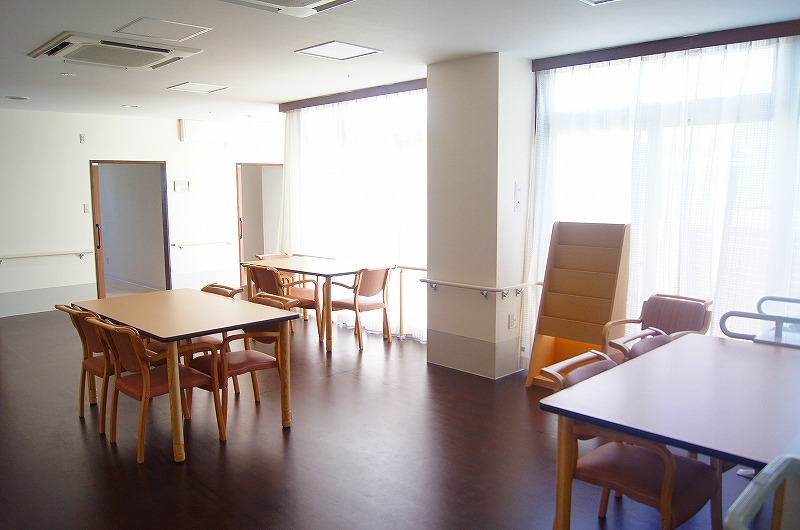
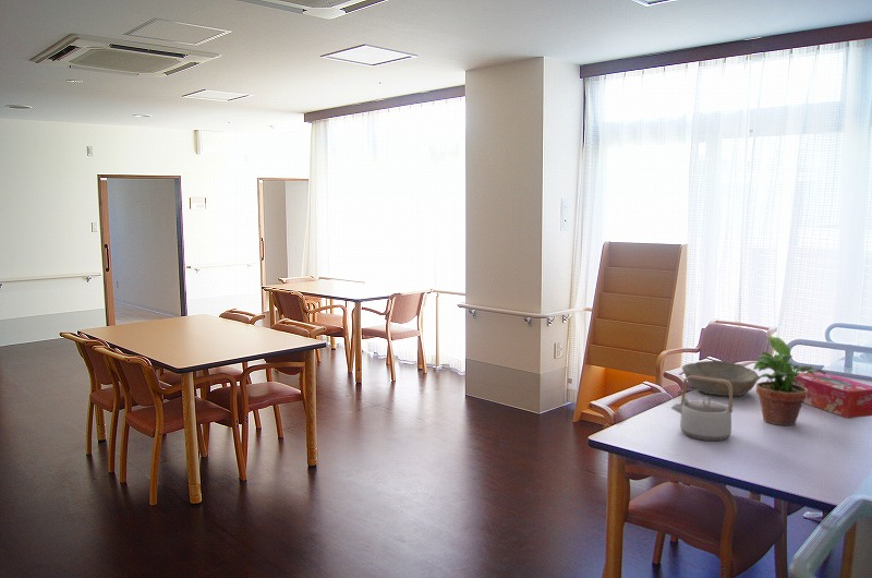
+ tissue box [792,372,872,419]
+ potted plant [752,335,827,426]
+ teapot [670,375,734,442]
+ bowl [681,360,760,397]
